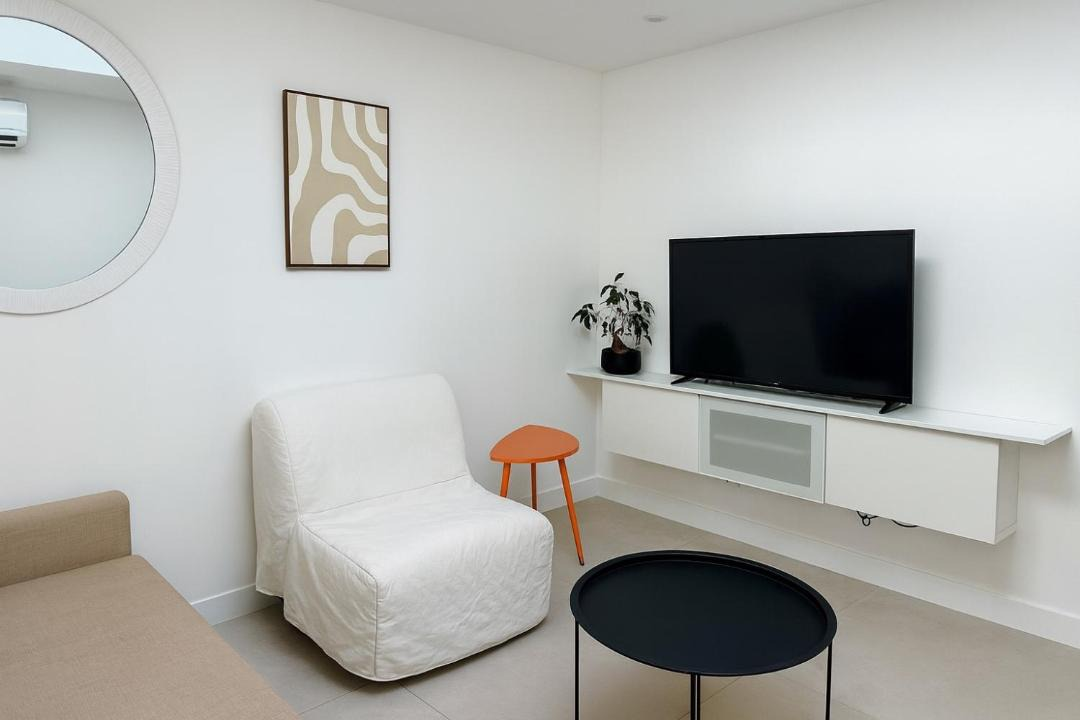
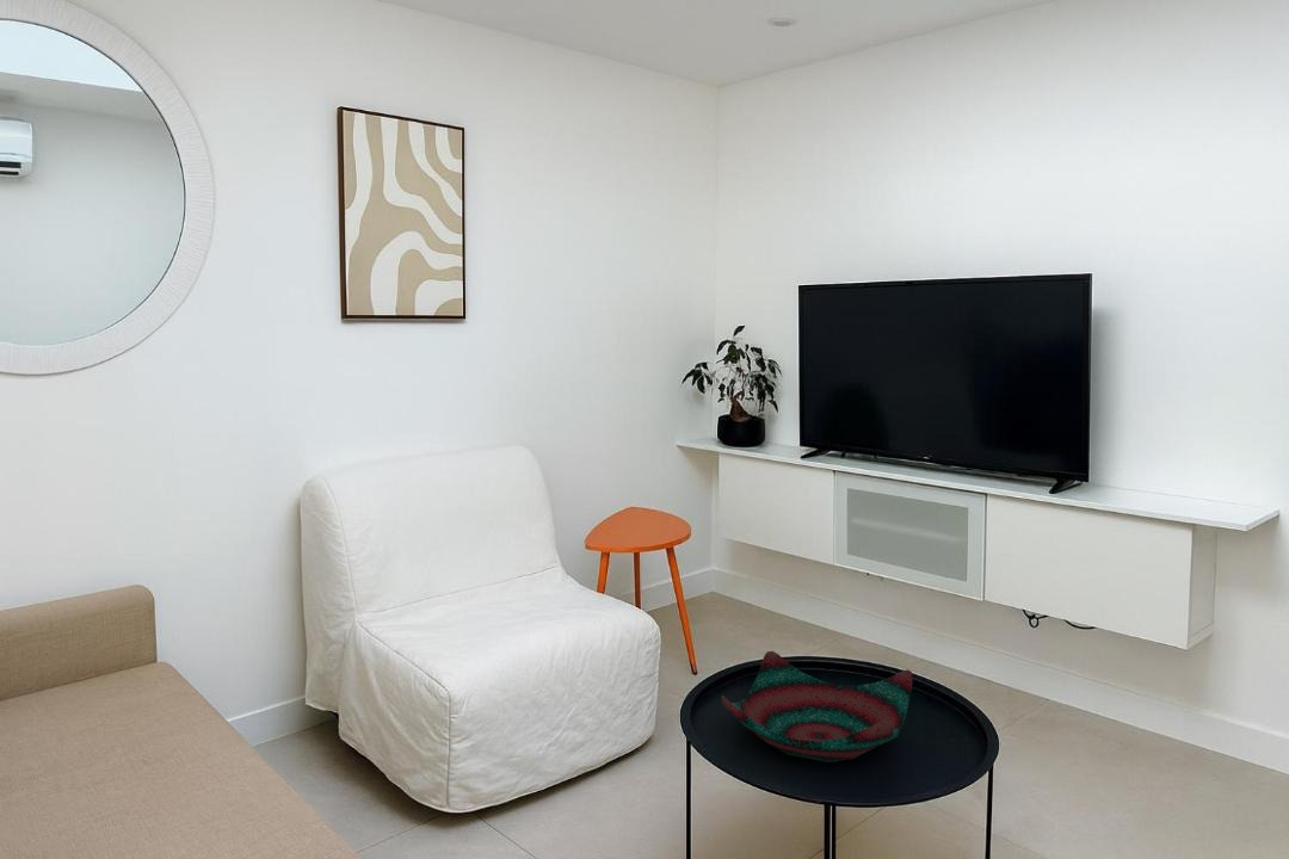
+ decorative bowl [721,650,913,764]
